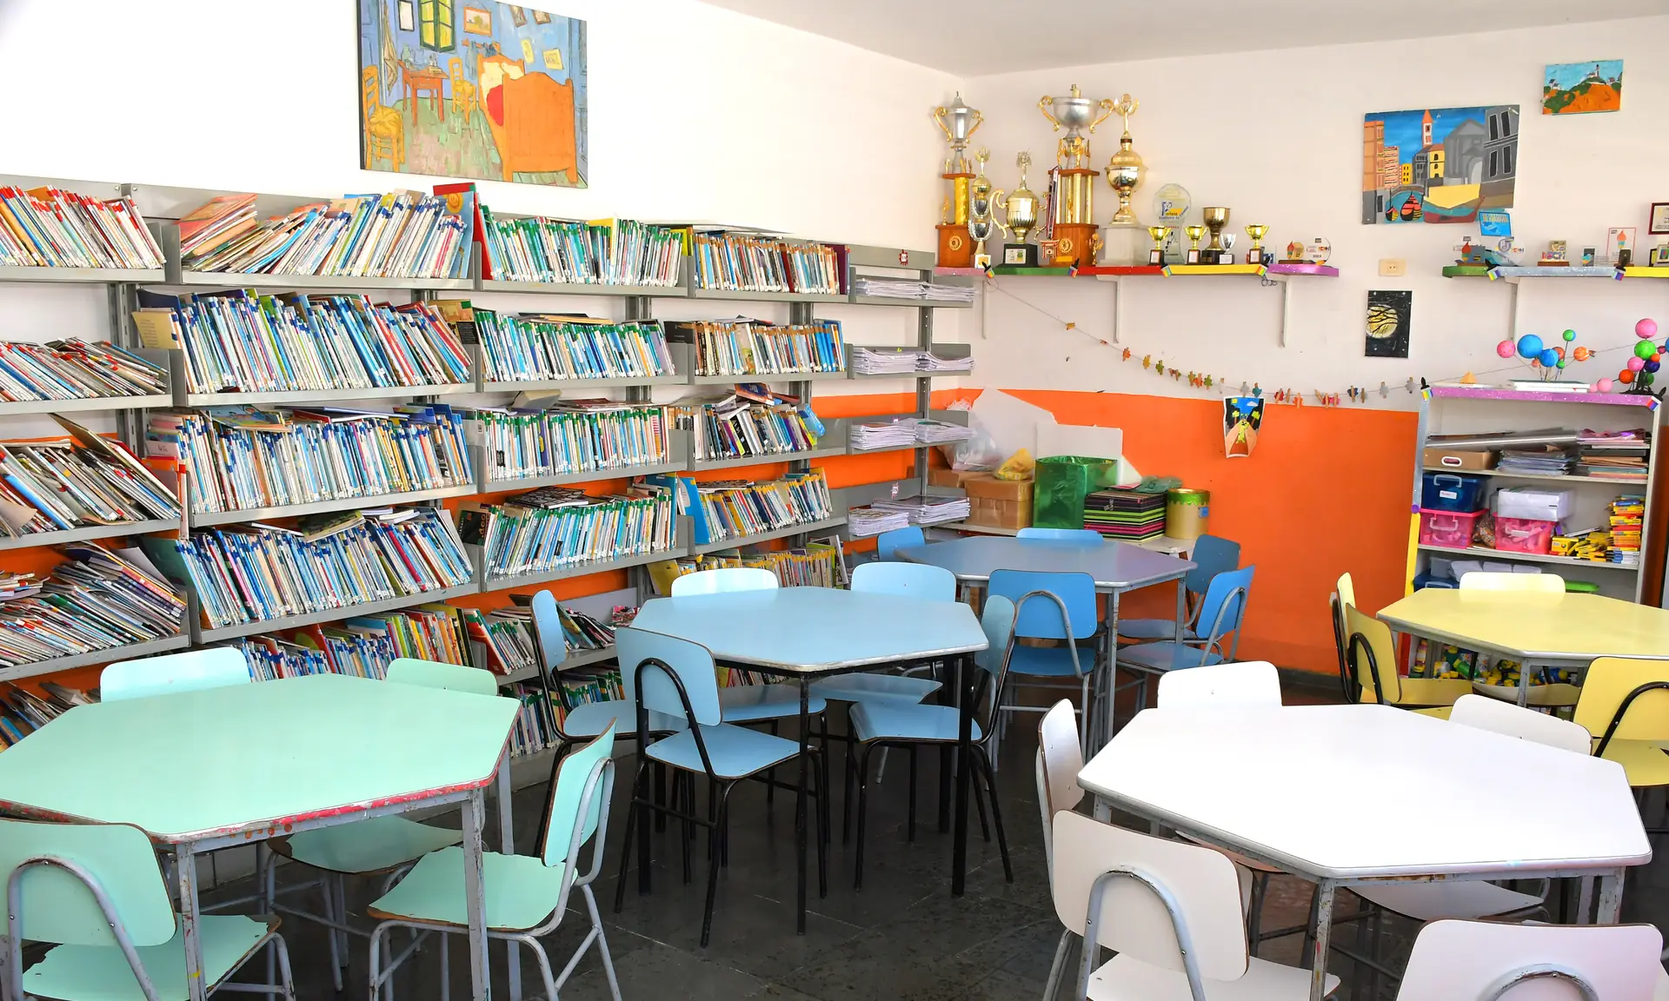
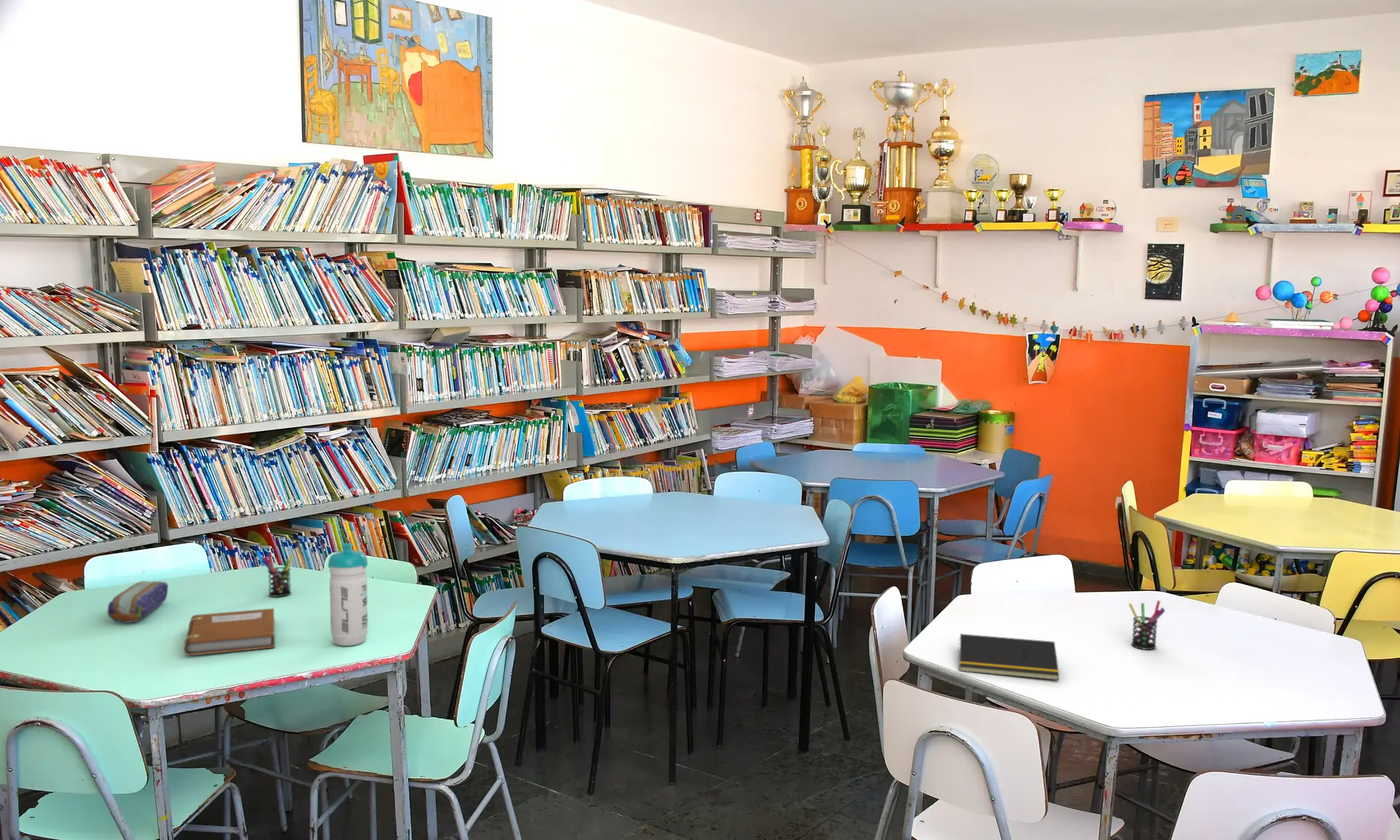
+ pencil case [107,580,169,623]
+ notebook [183,607,276,656]
+ pen holder [260,553,294,598]
+ pen holder [1128,599,1166,650]
+ notepad [956,633,1060,681]
+ water bottle [327,542,368,647]
